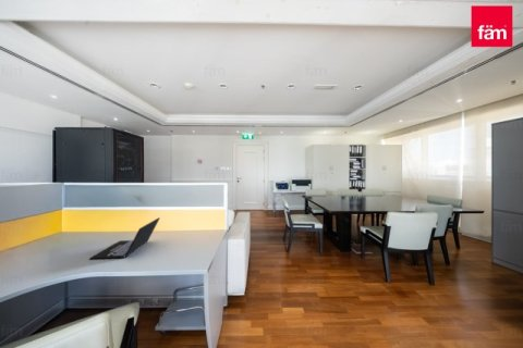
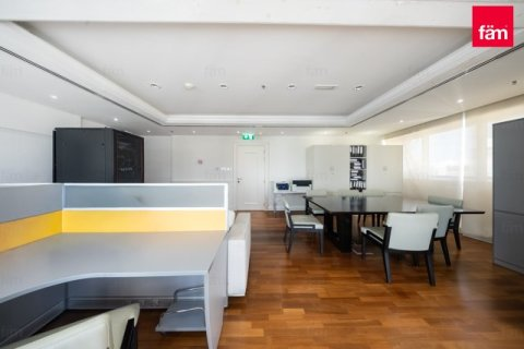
- laptop [88,216,161,260]
